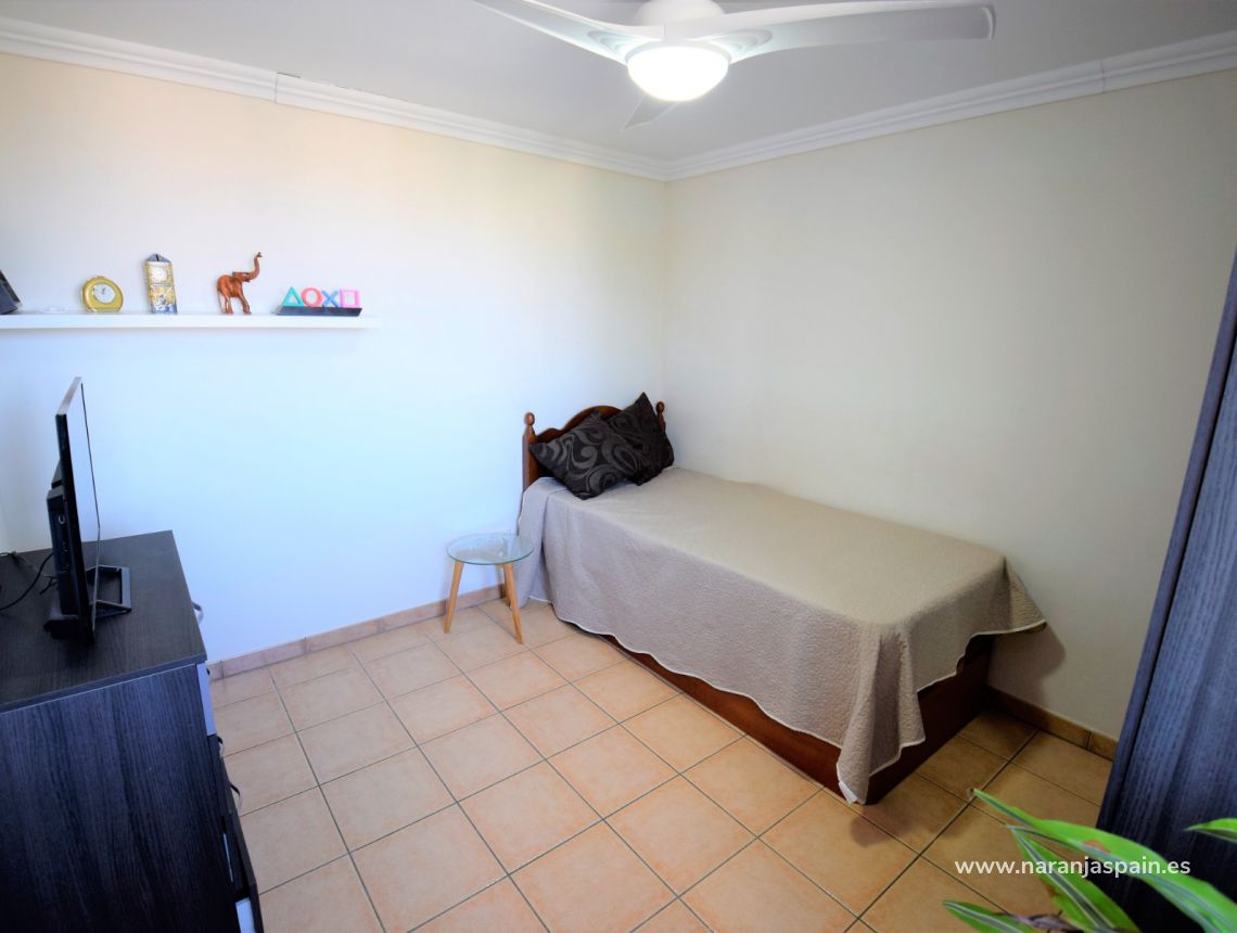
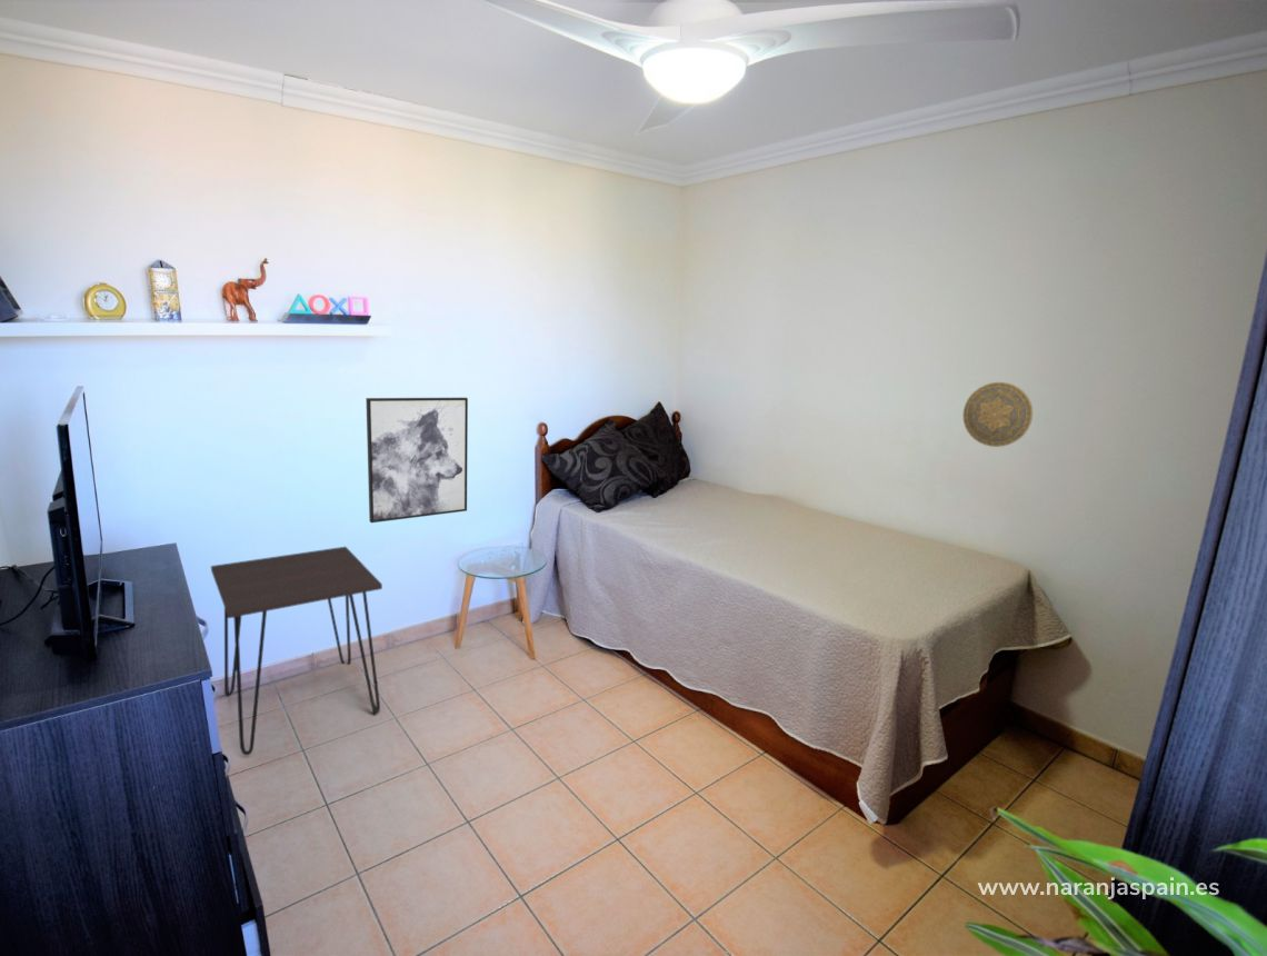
+ wall art [365,397,469,524]
+ desk [210,546,383,756]
+ decorative plate [961,381,1034,448]
